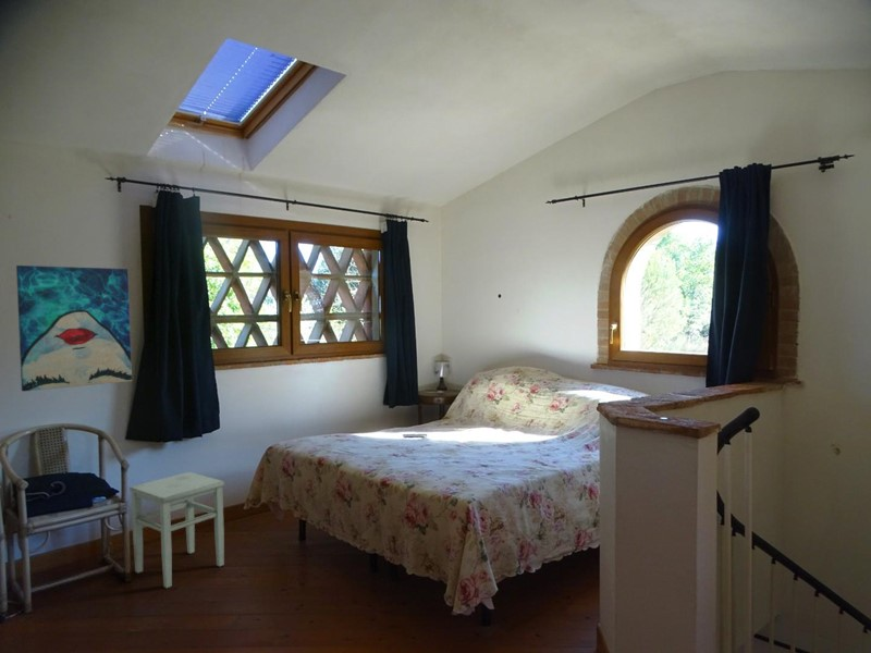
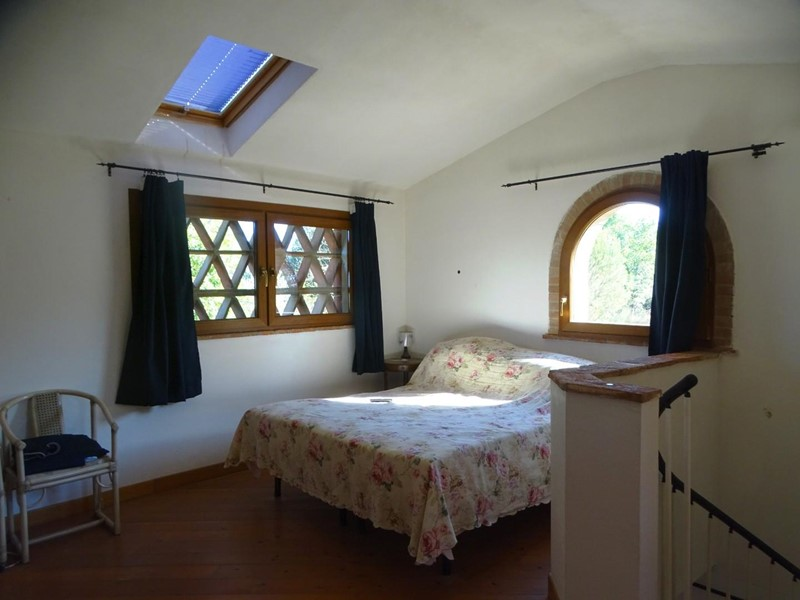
- stool [128,471,225,589]
- wall art [15,264,133,392]
